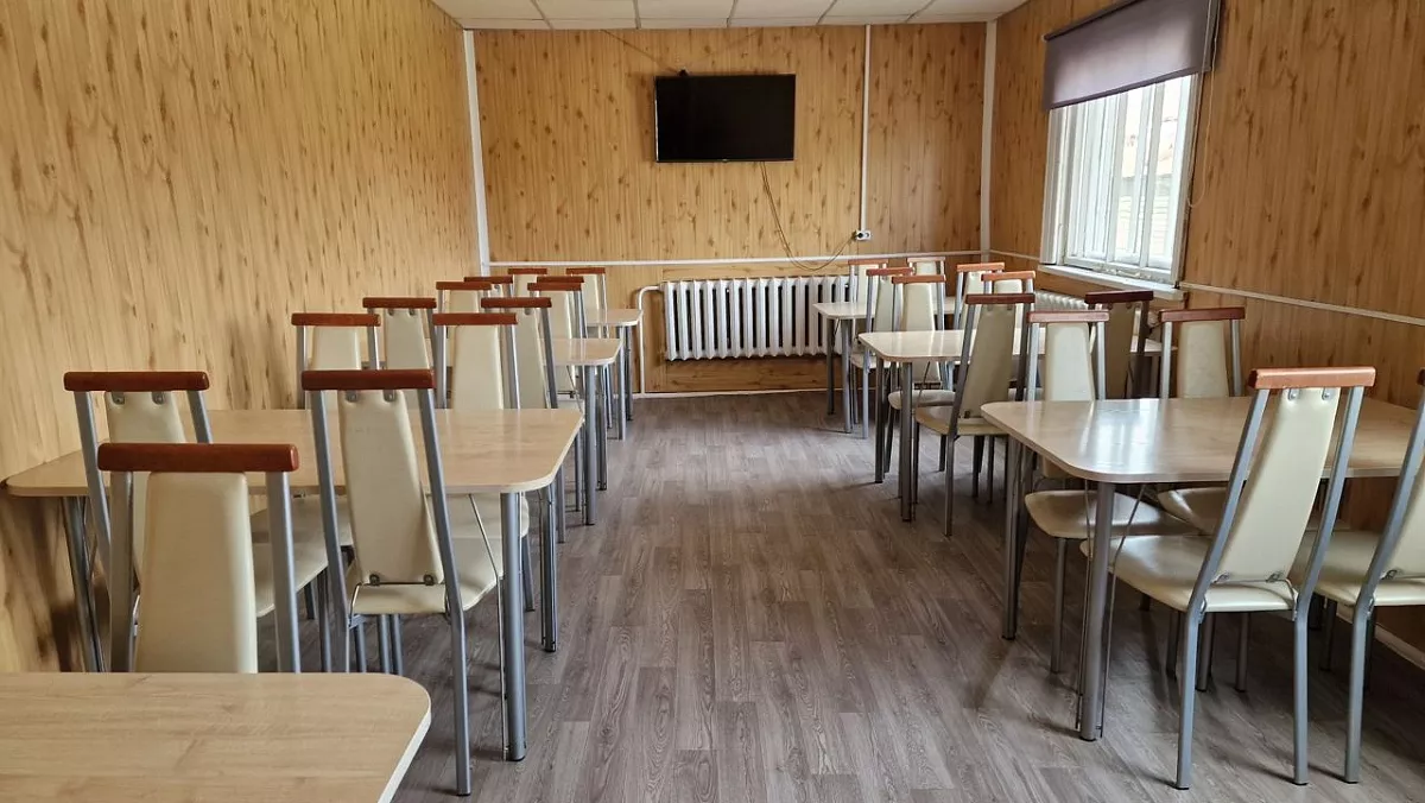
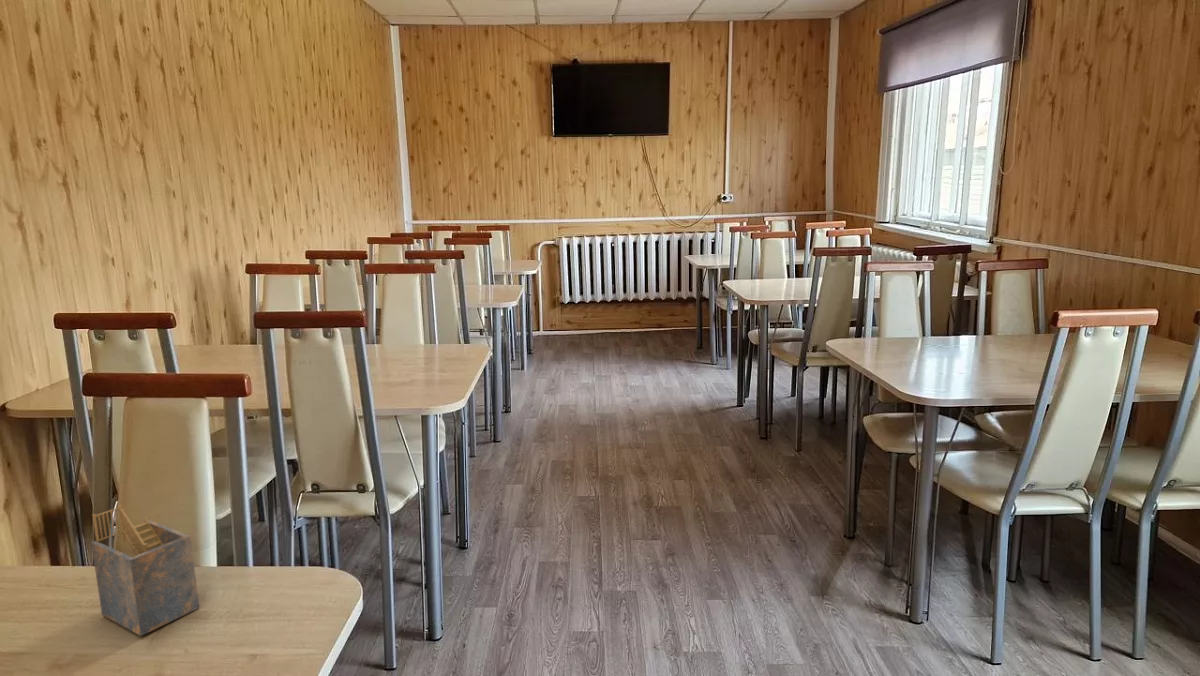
+ napkin holder [90,504,200,637]
